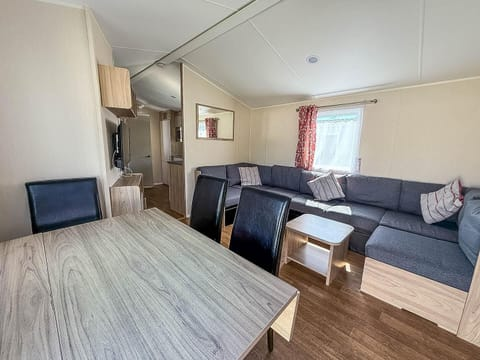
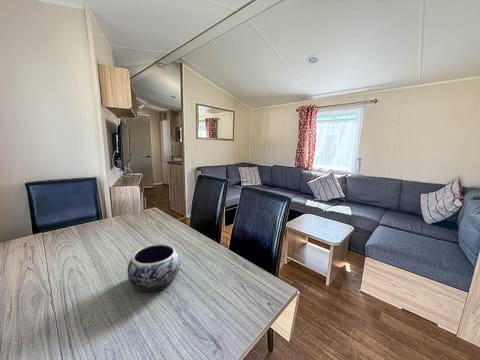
+ decorative bowl [126,243,181,293]
